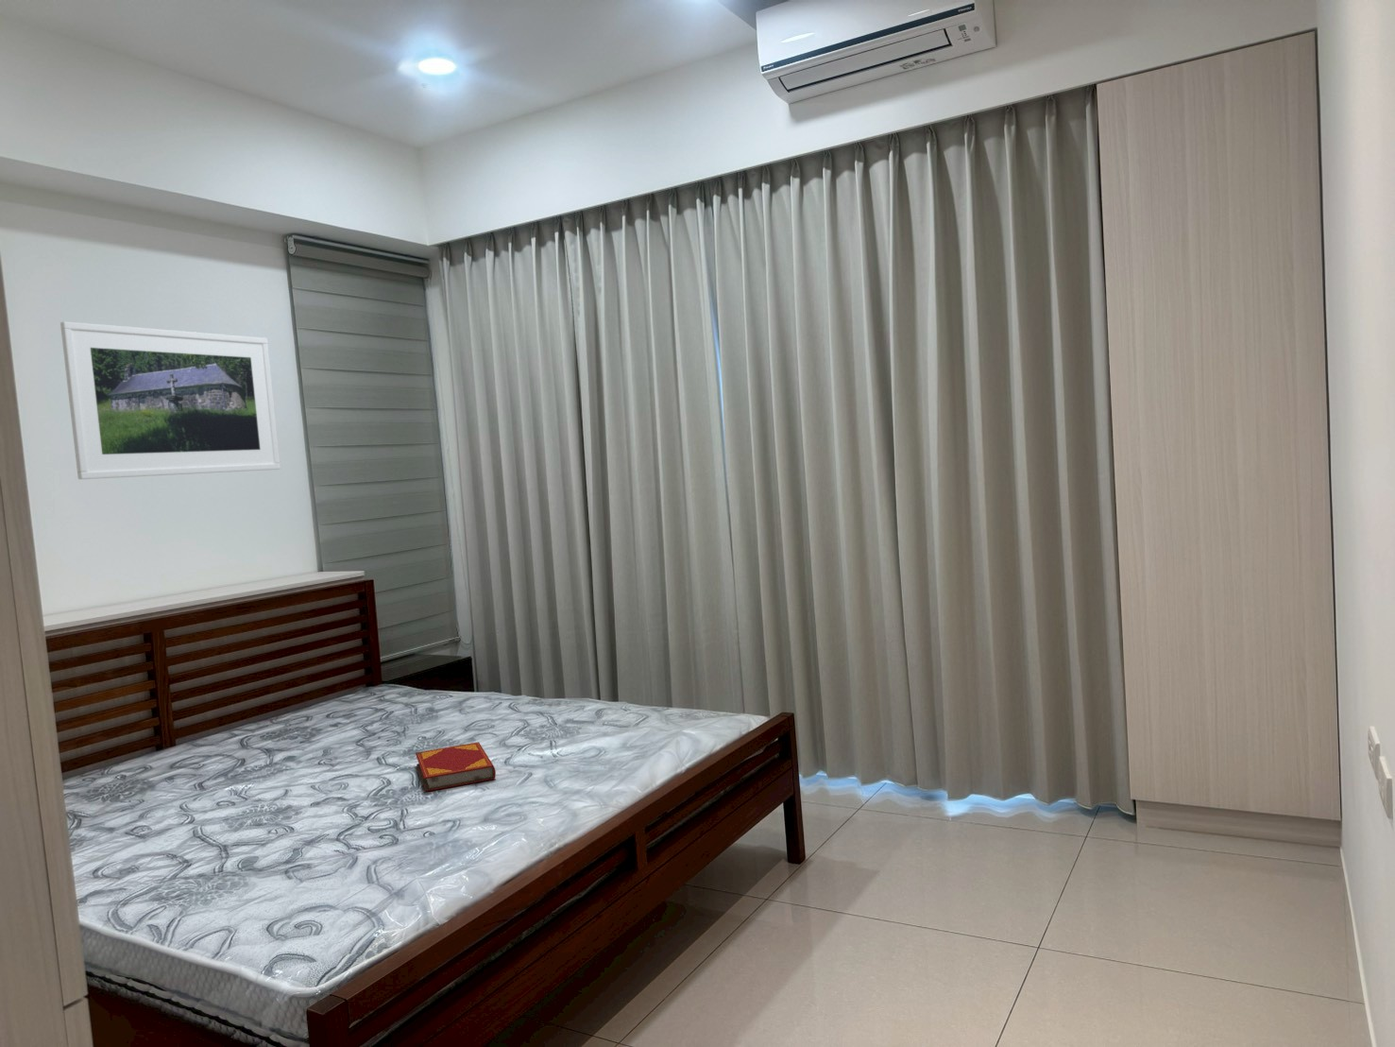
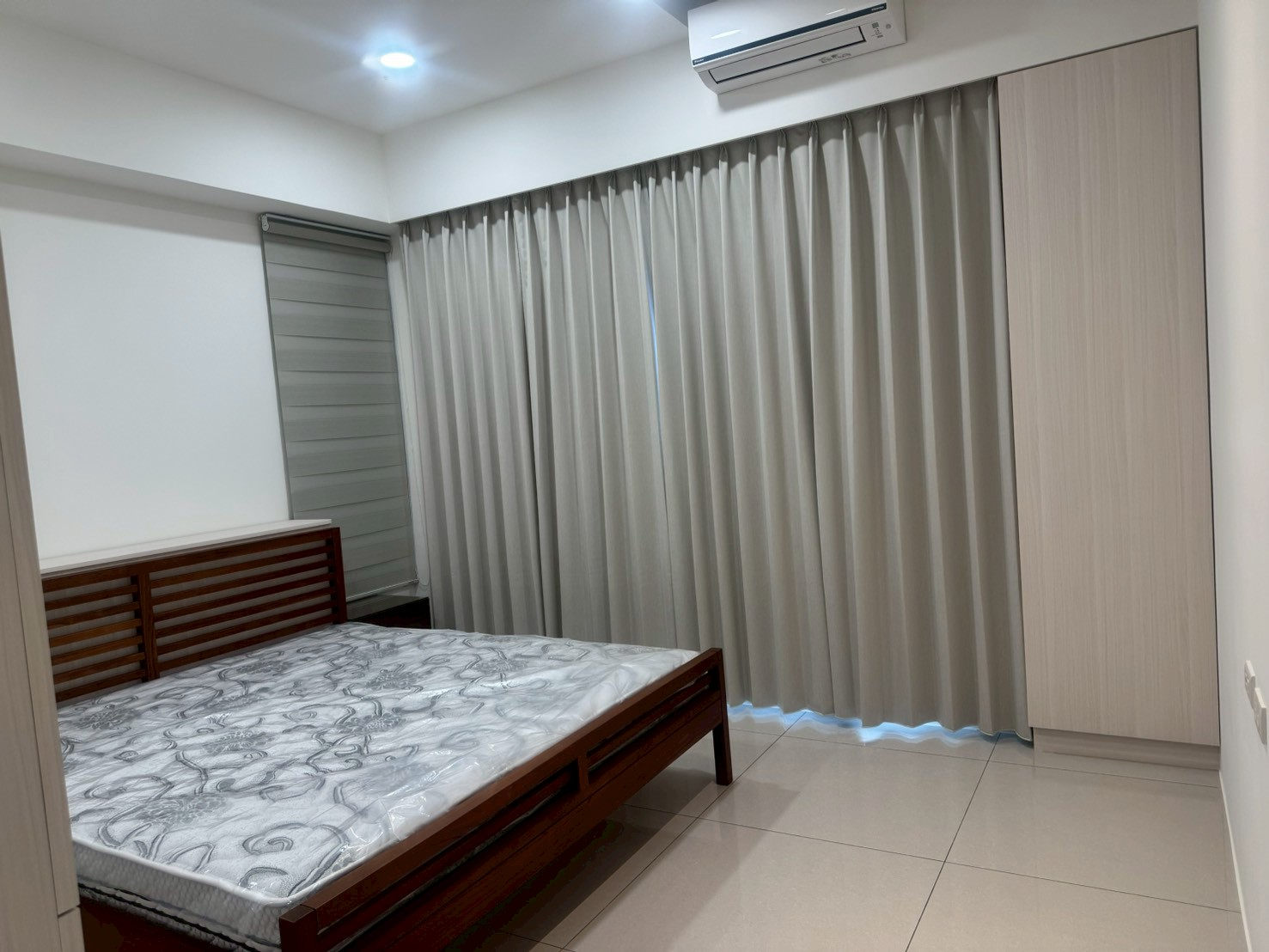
- hardback book [414,741,497,792]
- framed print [59,320,281,480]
